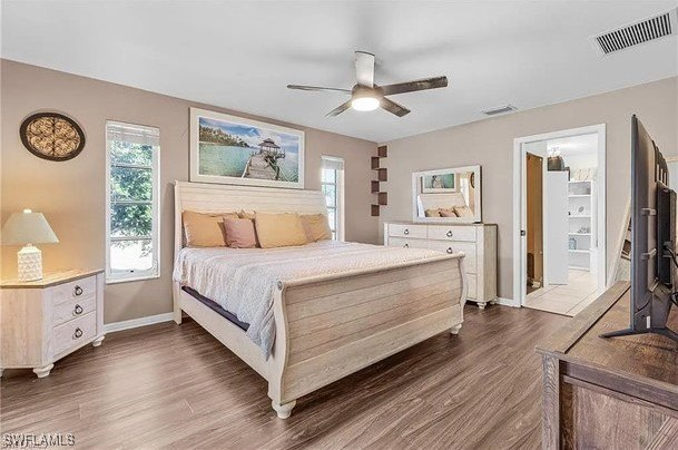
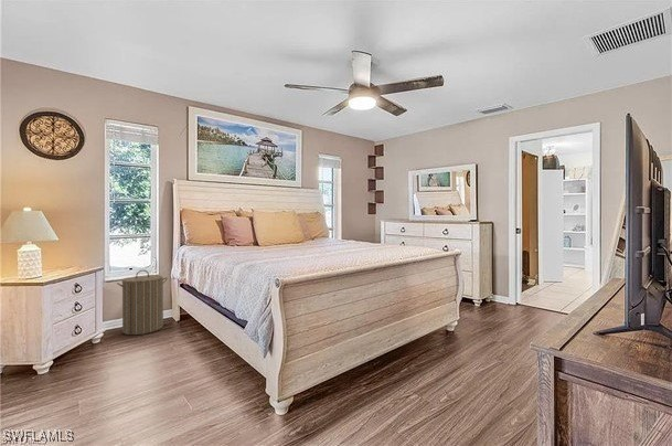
+ laundry hamper [116,269,169,336]
